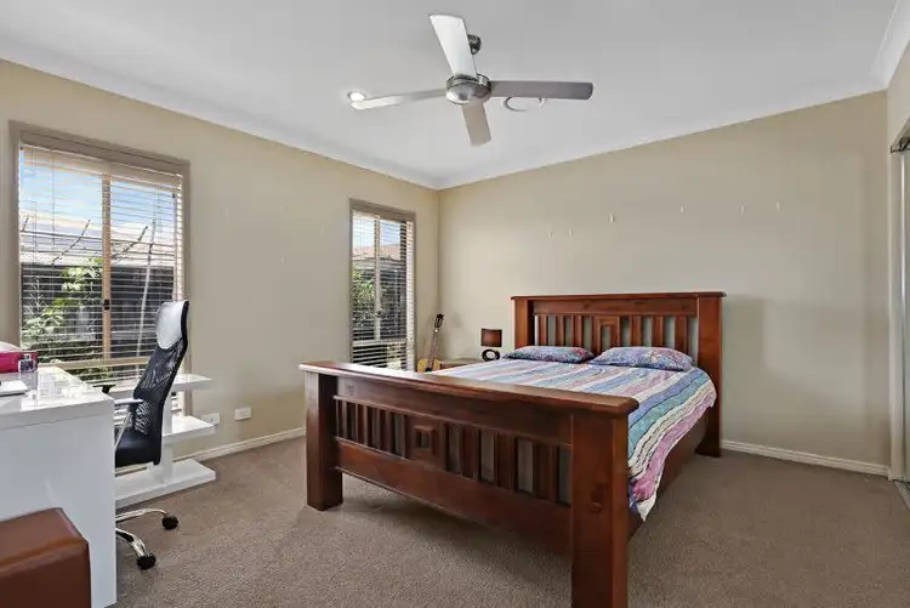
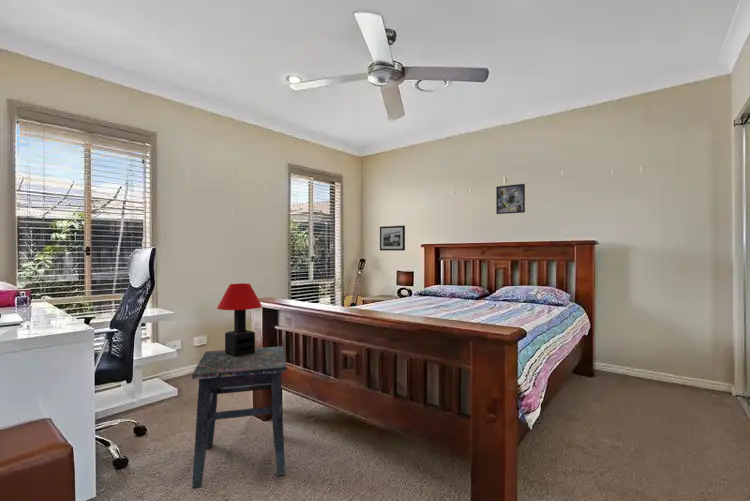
+ picture frame [379,225,406,252]
+ table lamp [216,282,263,357]
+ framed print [495,183,526,215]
+ side table [191,345,288,490]
